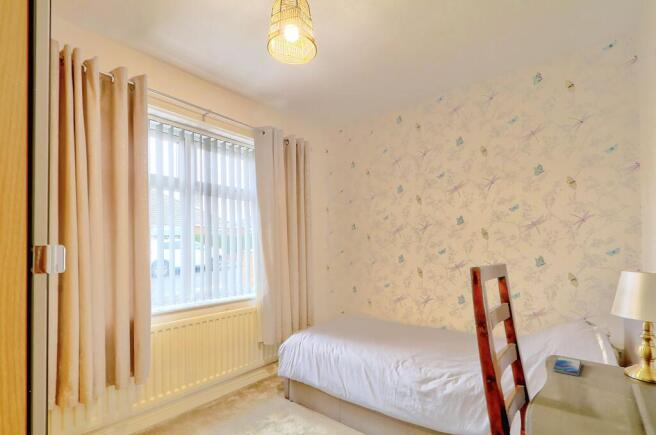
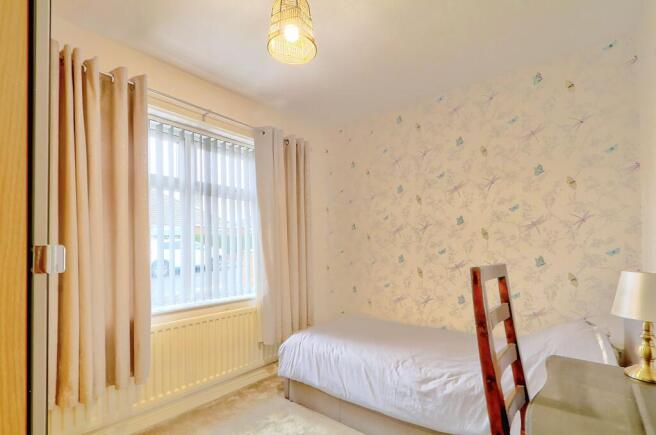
- smartphone [552,356,582,377]
